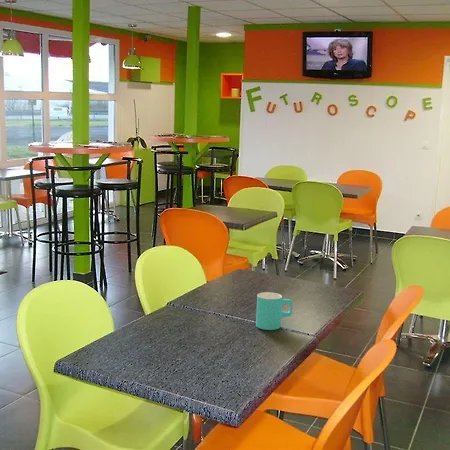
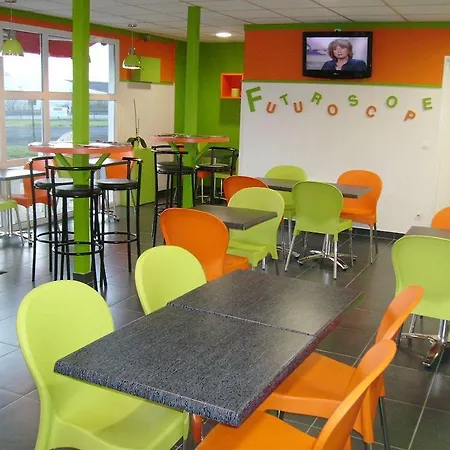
- cup [255,291,293,331]
